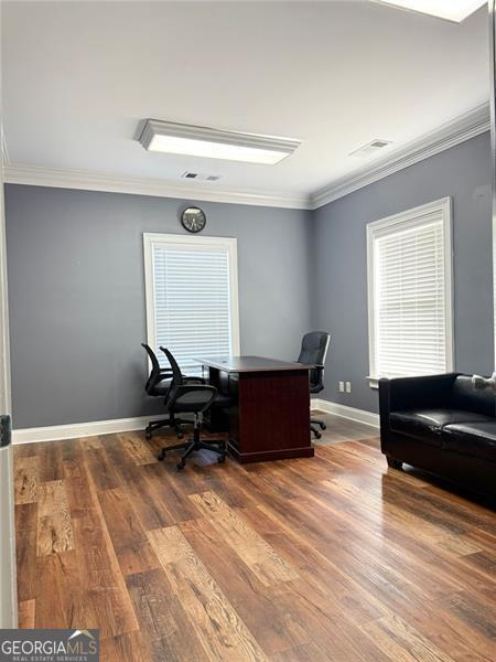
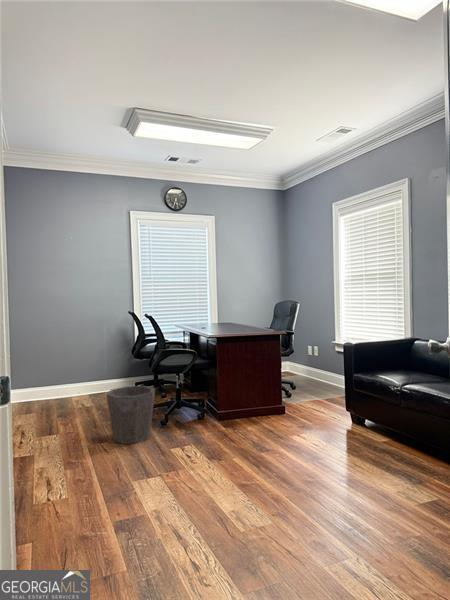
+ waste bin [105,385,156,445]
